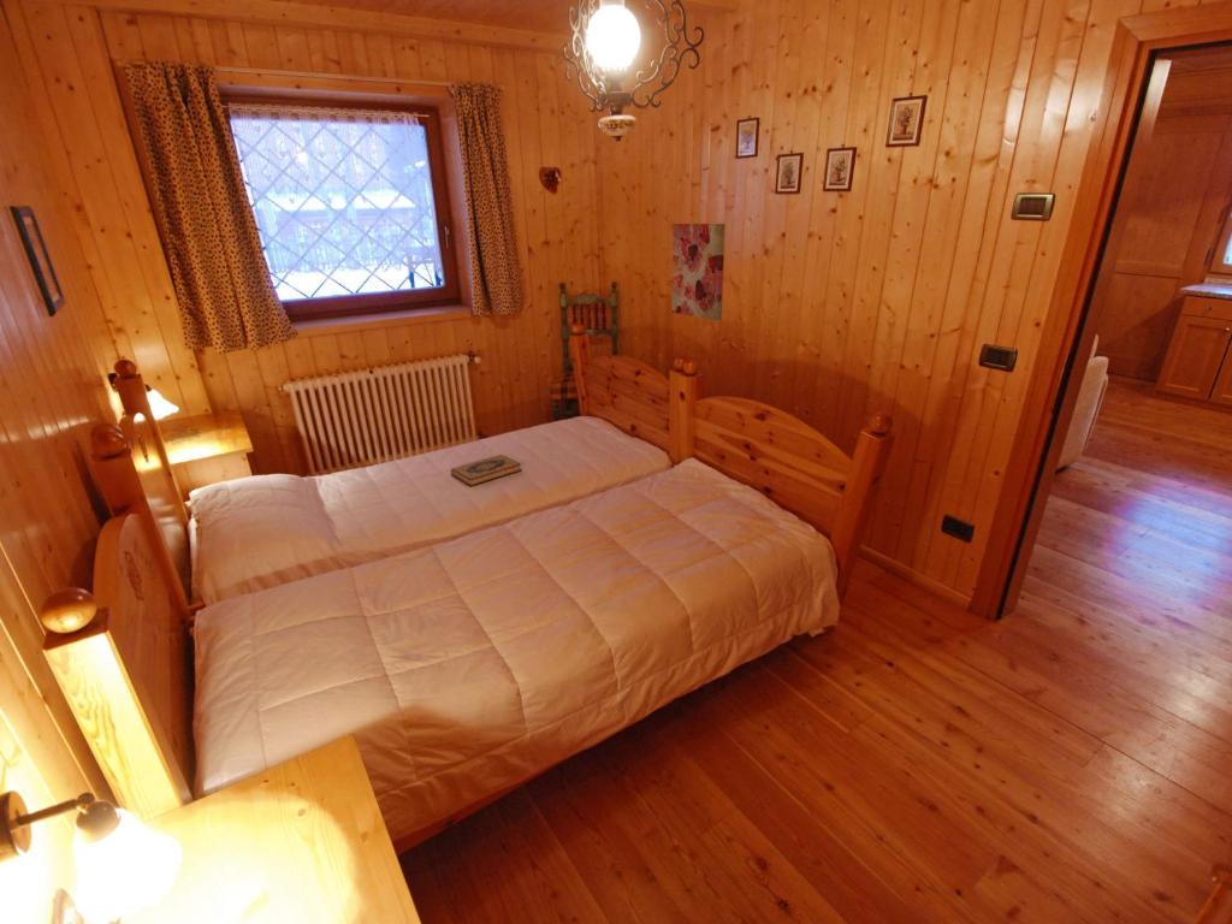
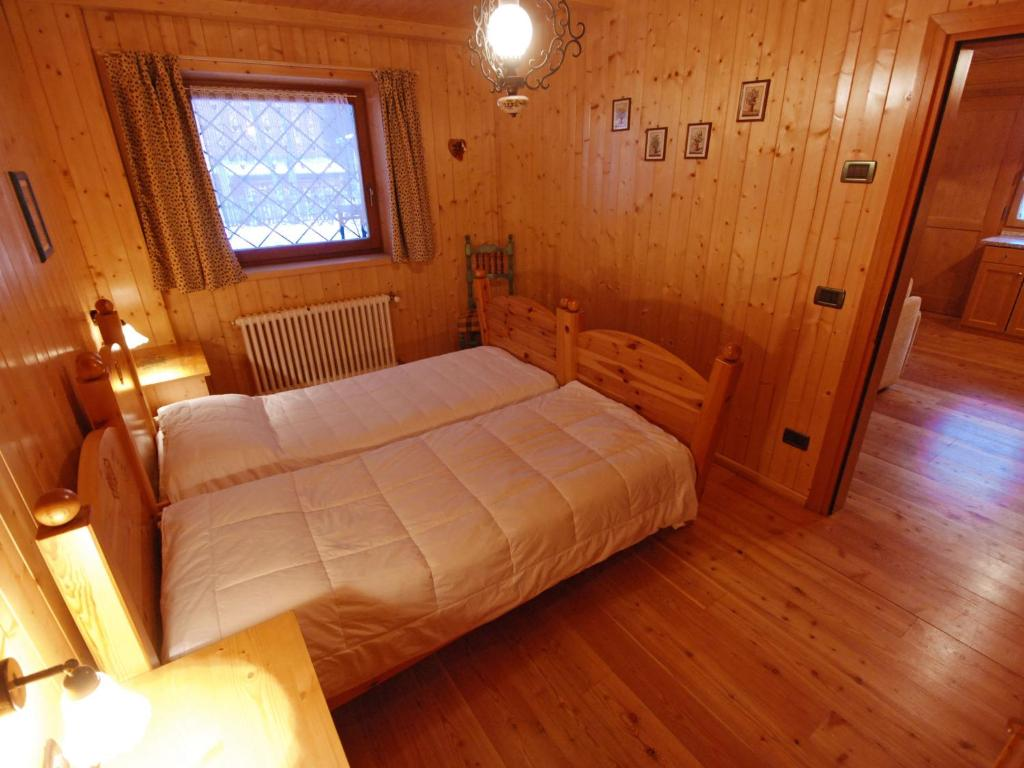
- wall art [671,223,727,321]
- hardback book [450,454,523,487]
